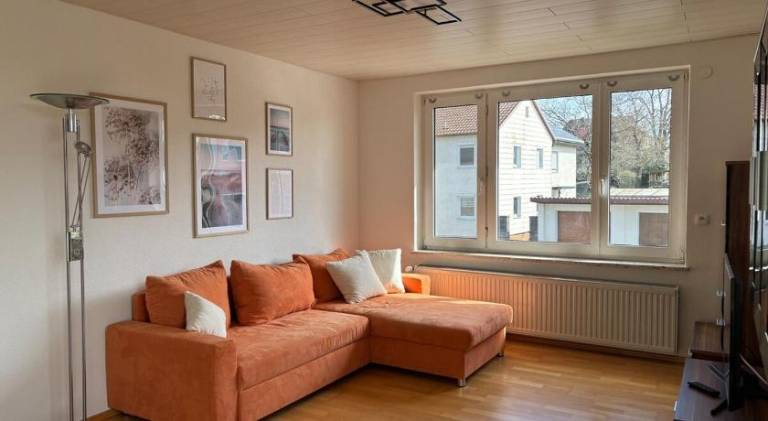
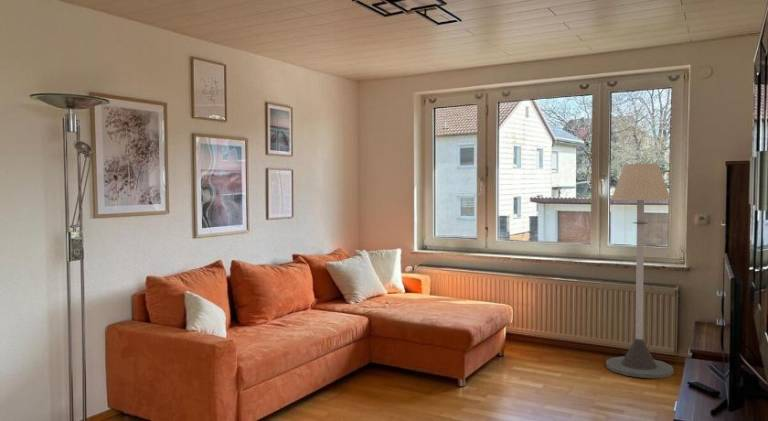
+ floor lamp [605,163,675,379]
